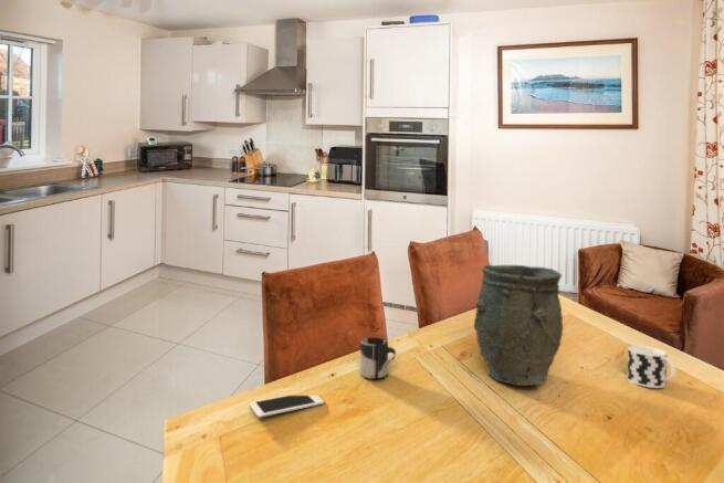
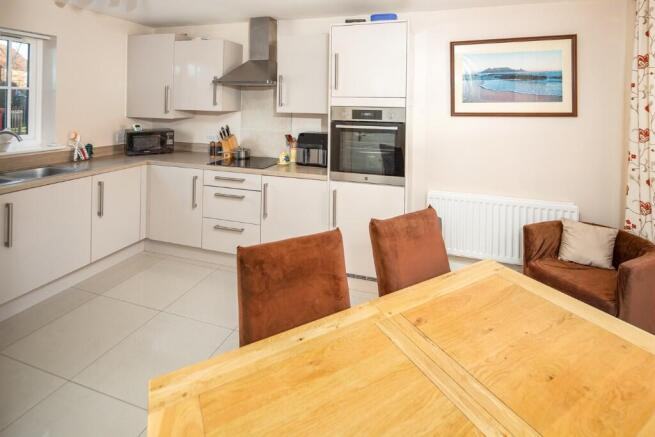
- cup [627,345,678,389]
- vase [473,264,564,387]
- cell phone [249,395,325,419]
- cup [359,337,397,380]
